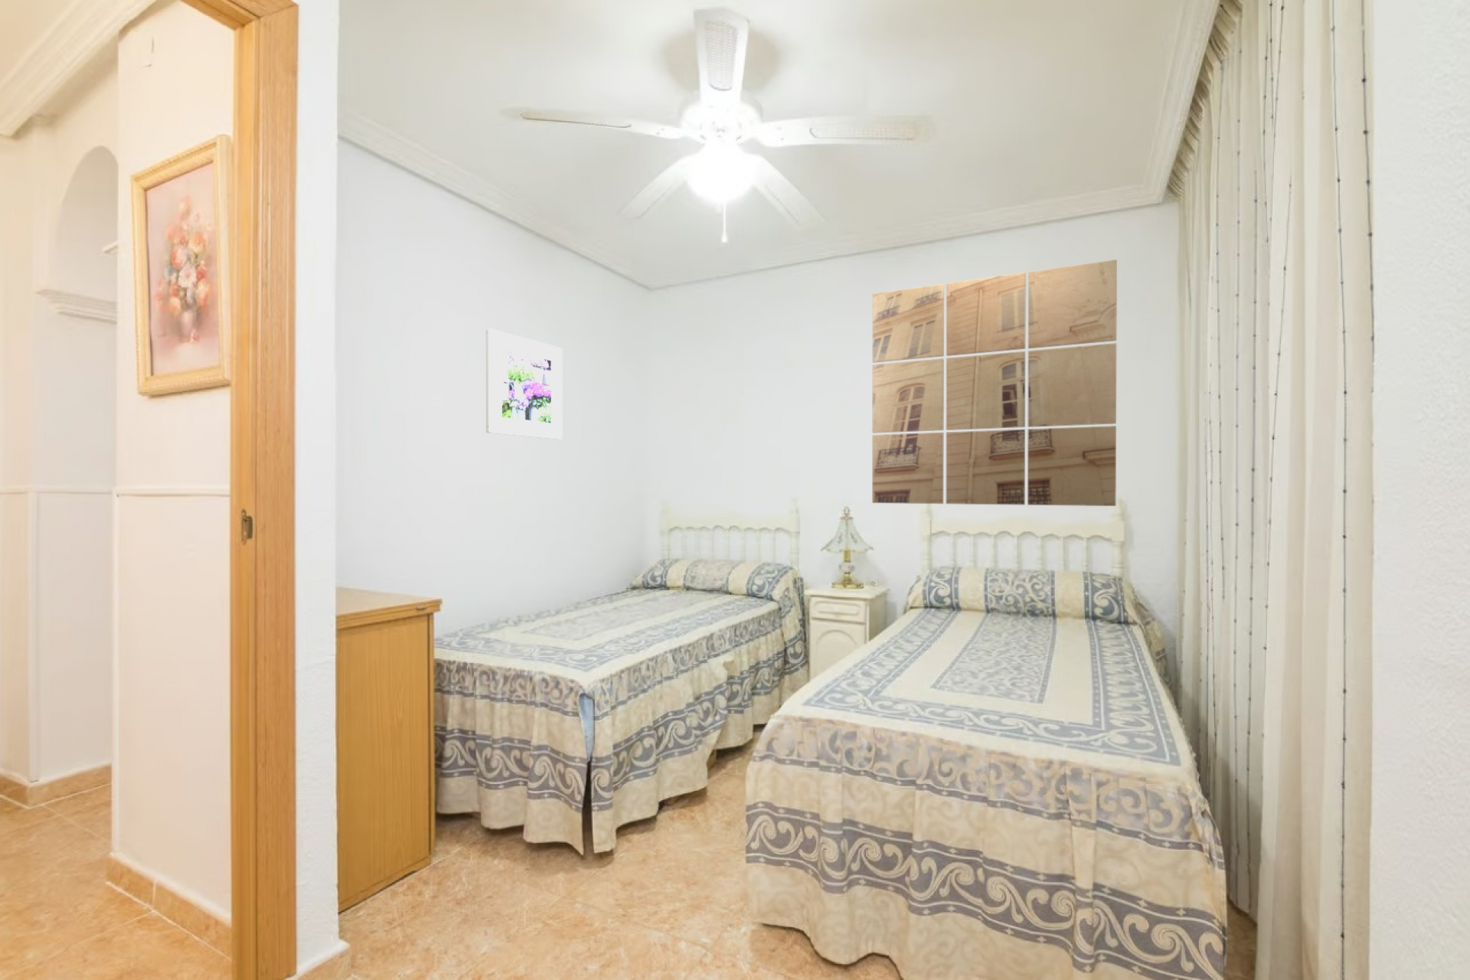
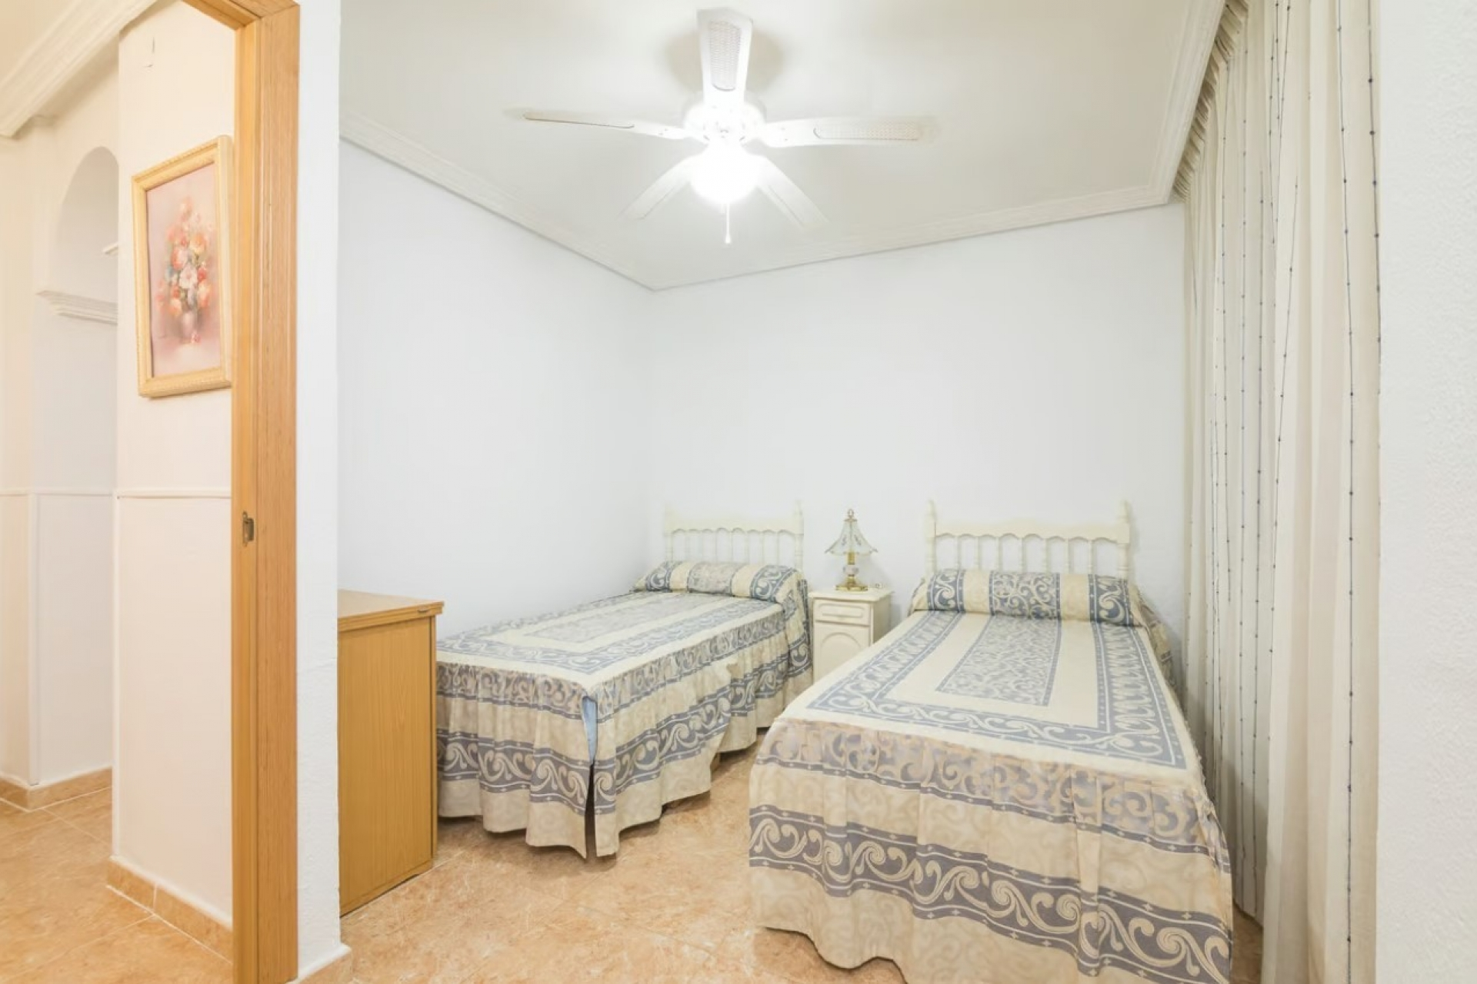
- wall art [872,259,1118,506]
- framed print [486,328,563,440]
